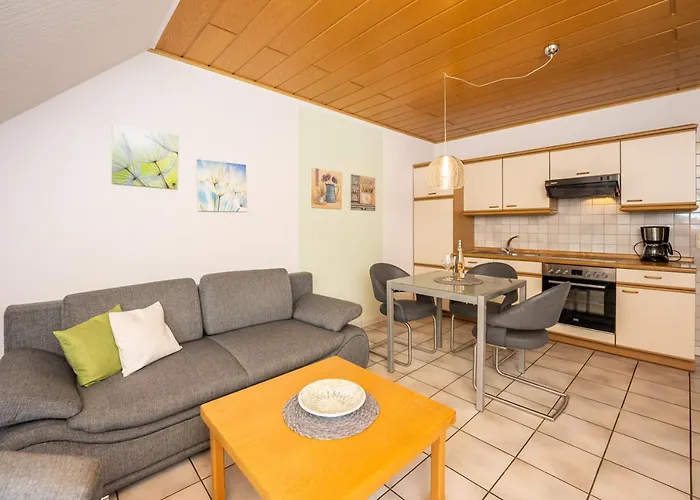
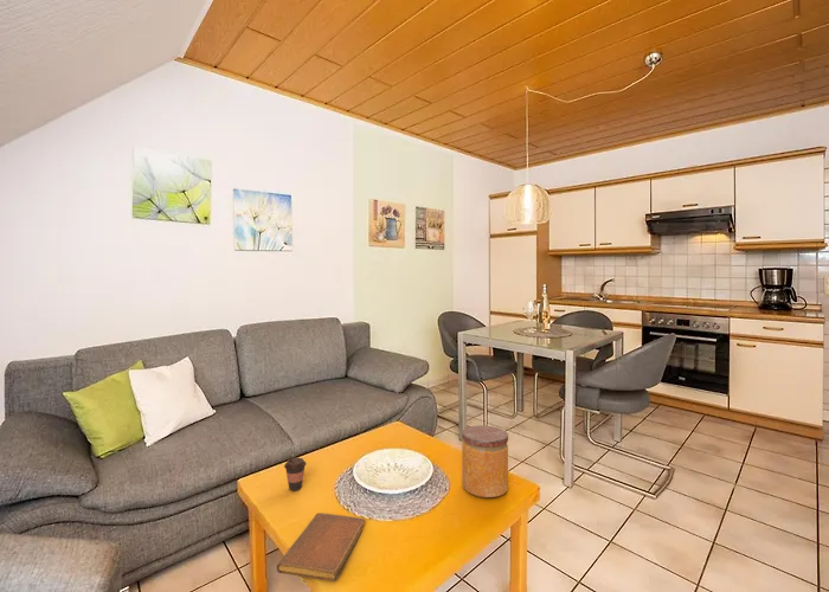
+ notebook [276,511,366,583]
+ jar [461,424,509,498]
+ coffee cup [283,457,307,491]
